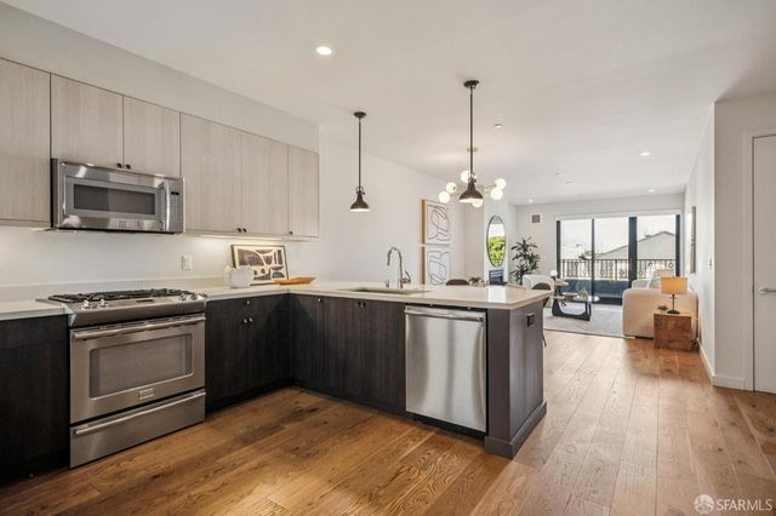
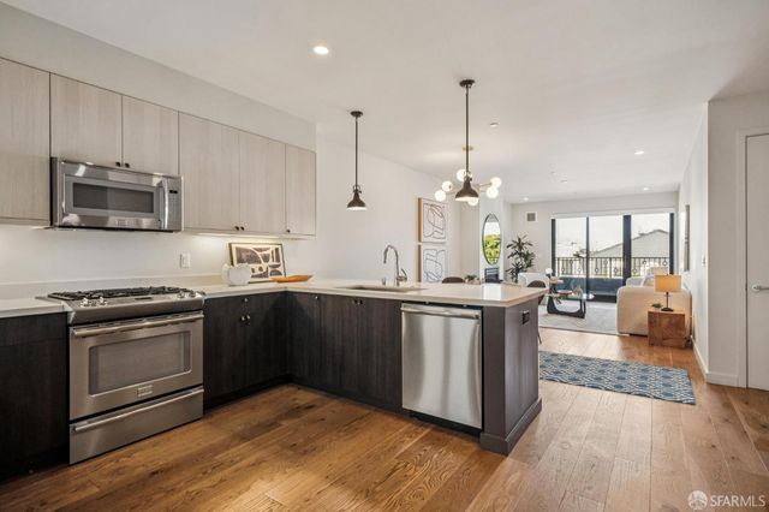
+ rug [537,350,696,405]
